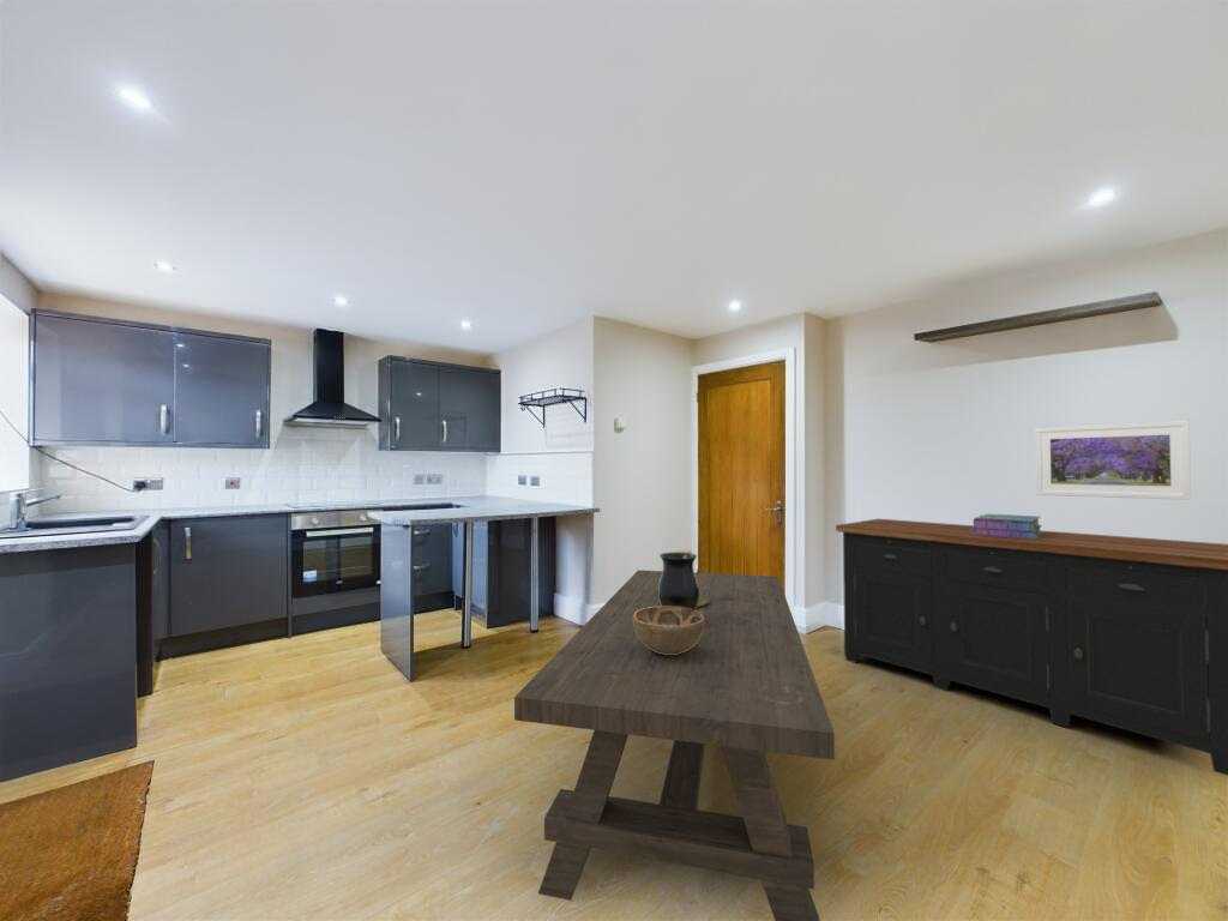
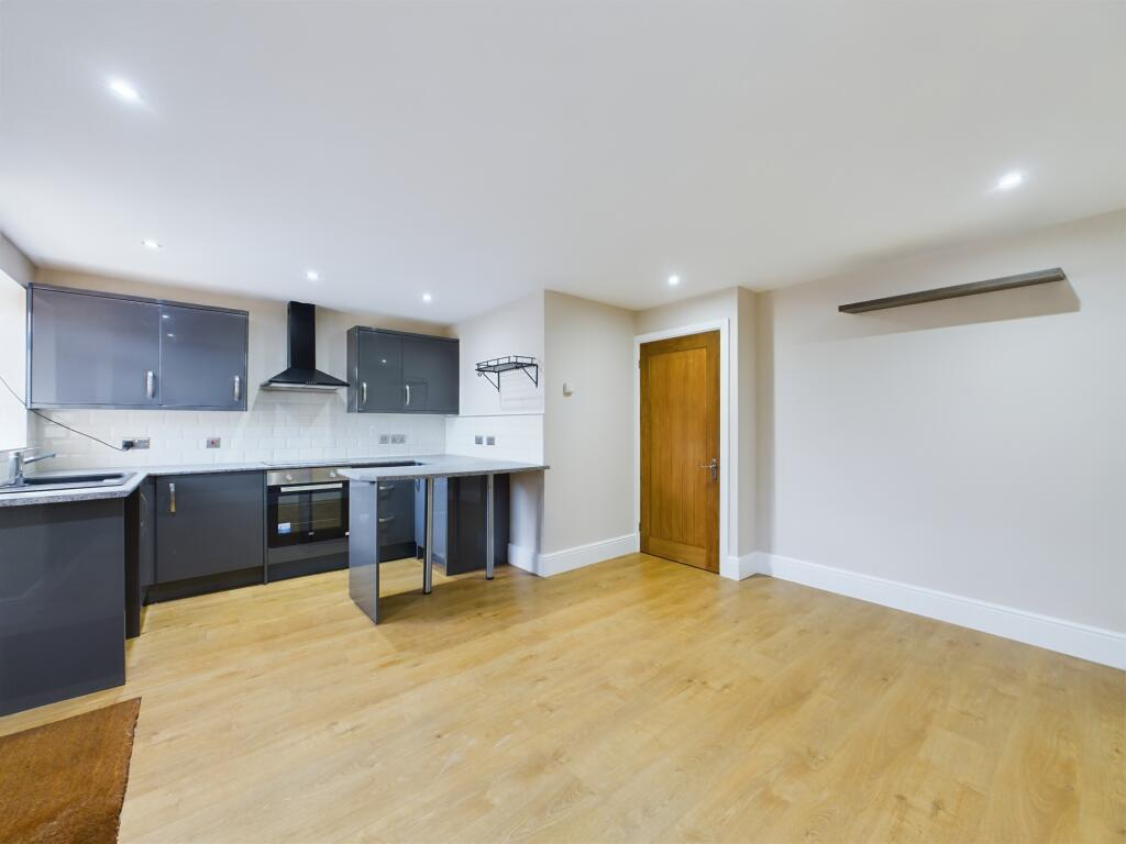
- candle holder [675,548,710,607]
- sideboard [835,518,1228,777]
- dining table [513,568,836,921]
- decorative bowl [633,606,704,655]
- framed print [1034,420,1192,501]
- vase [658,550,699,610]
- stack of books [971,513,1043,538]
